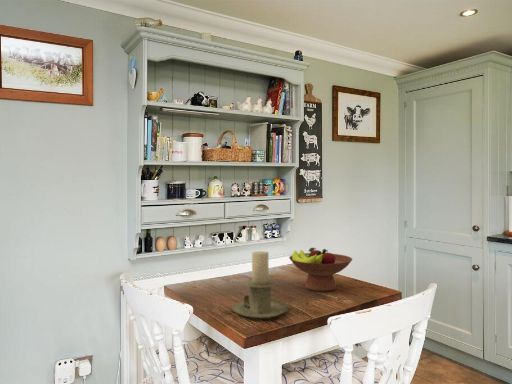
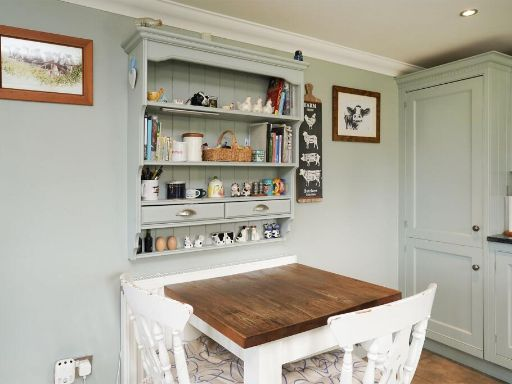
- fruit bowl [288,247,353,292]
- candle holder [231,250,290,320]
